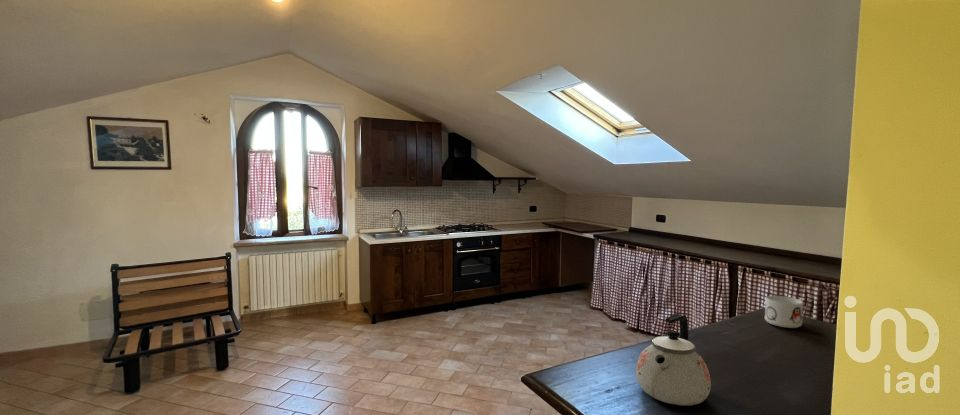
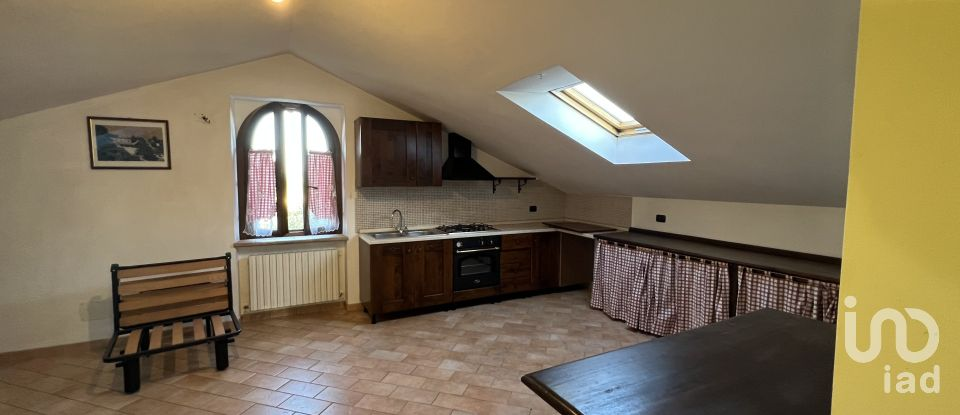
- kettle [635,313,712,406]
- mug [764,295,804,329]
